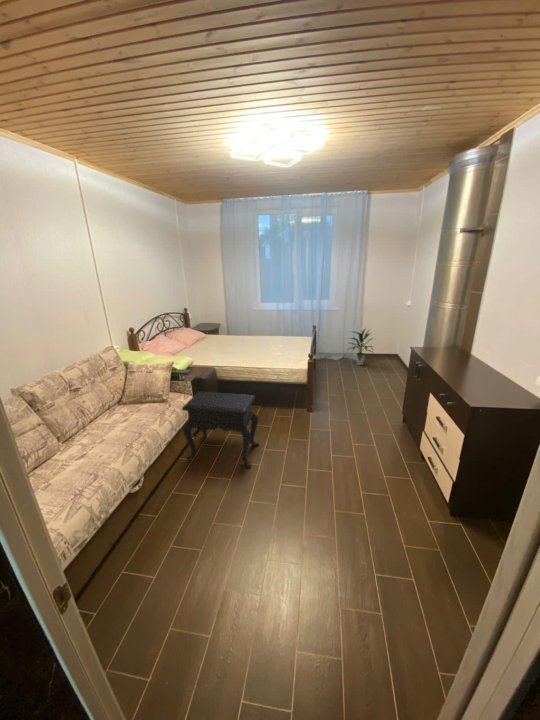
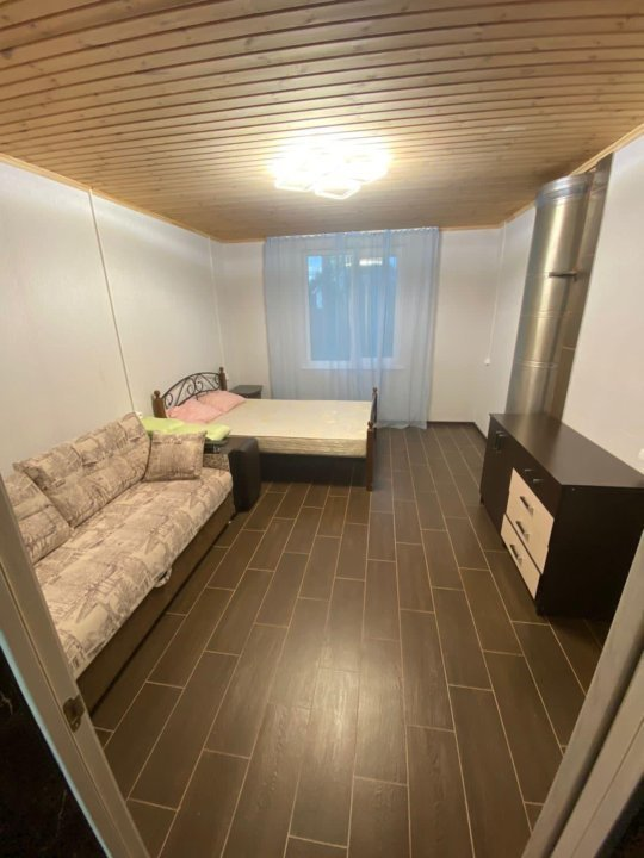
- side table [181,390,260,468]
- indoor plant [348,327,375,366]
